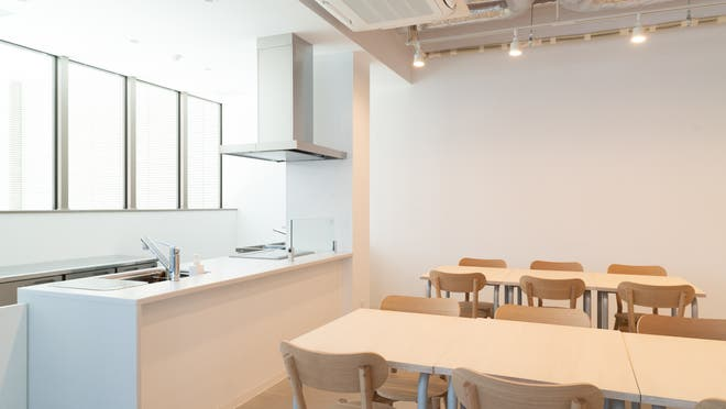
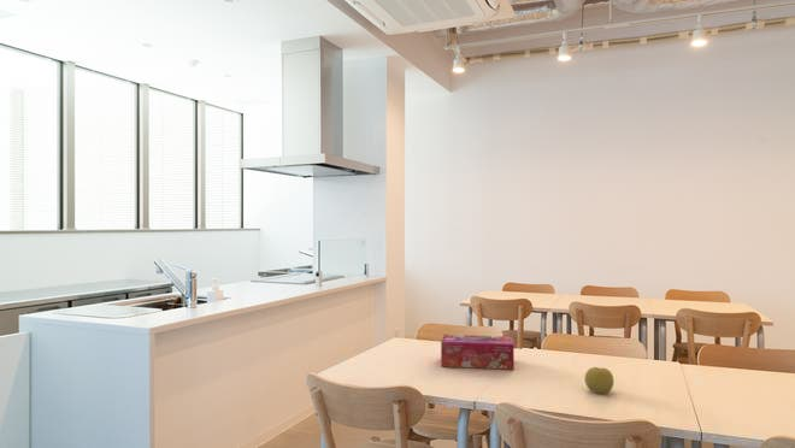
+ fruit [584,366,614,395]
+ tissue box [440,334,516,371]
